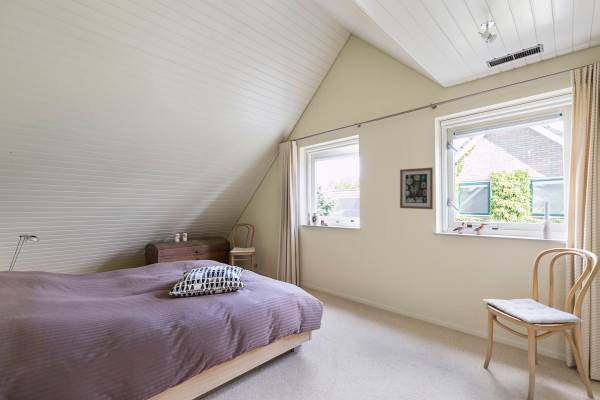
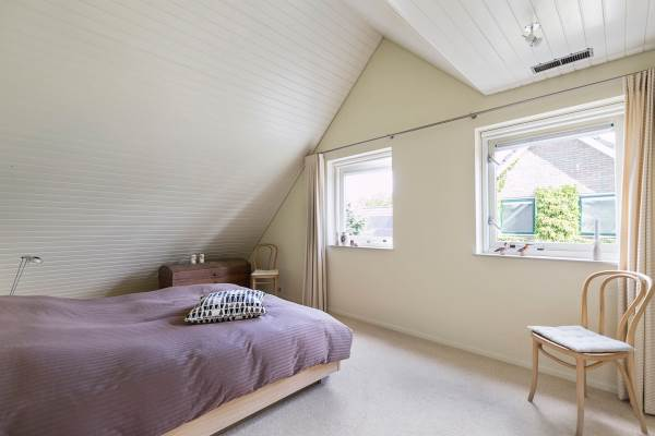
- wall art [399,167,434,210]
